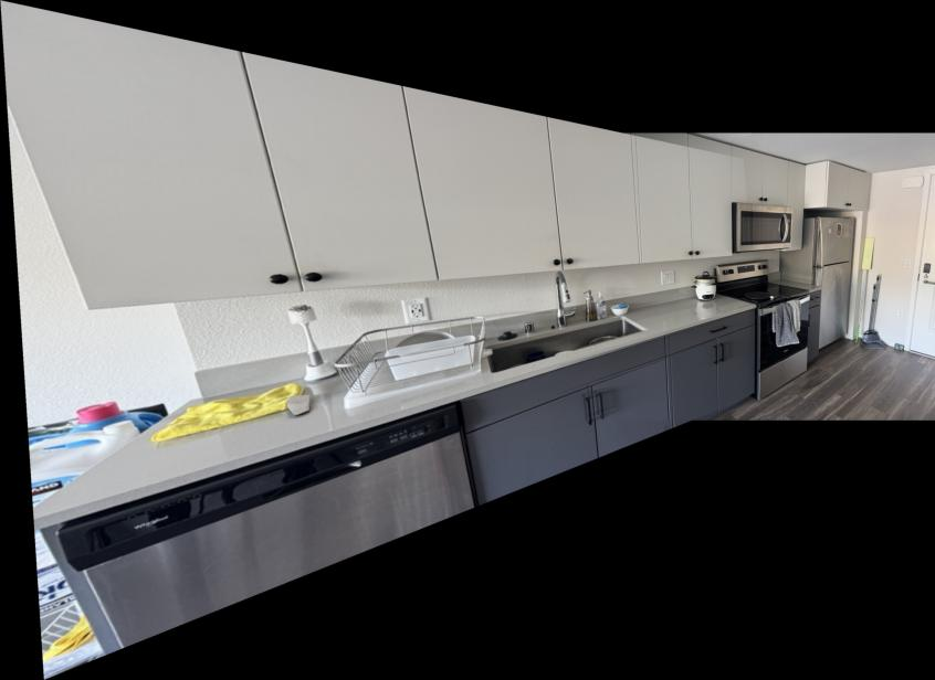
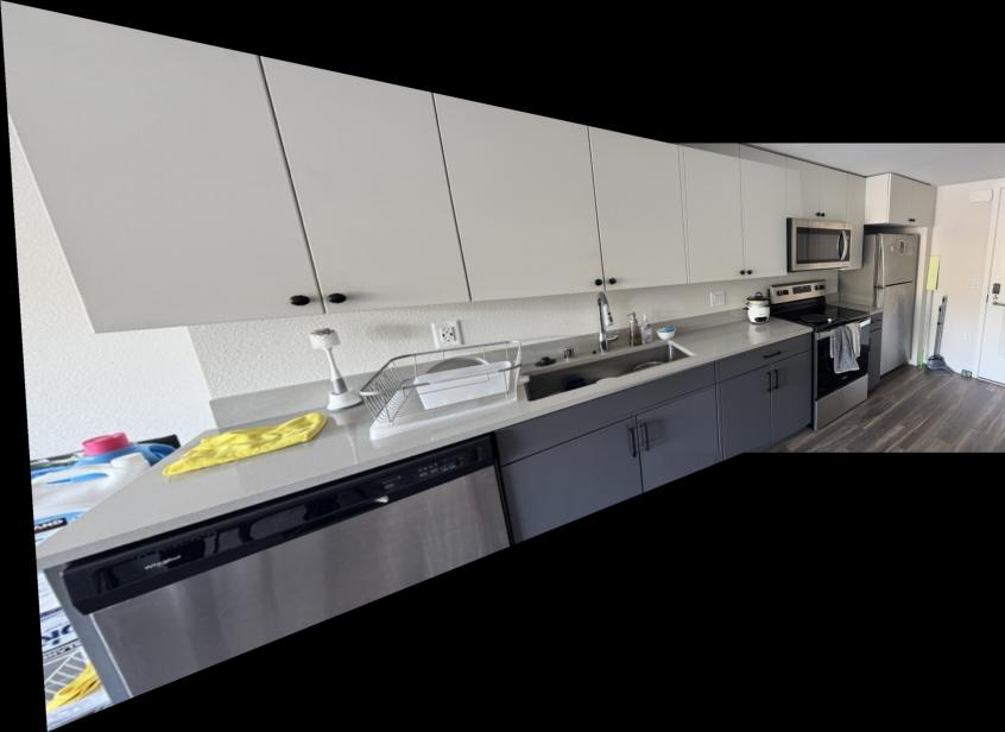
- soap bar [286,394,311,416]
